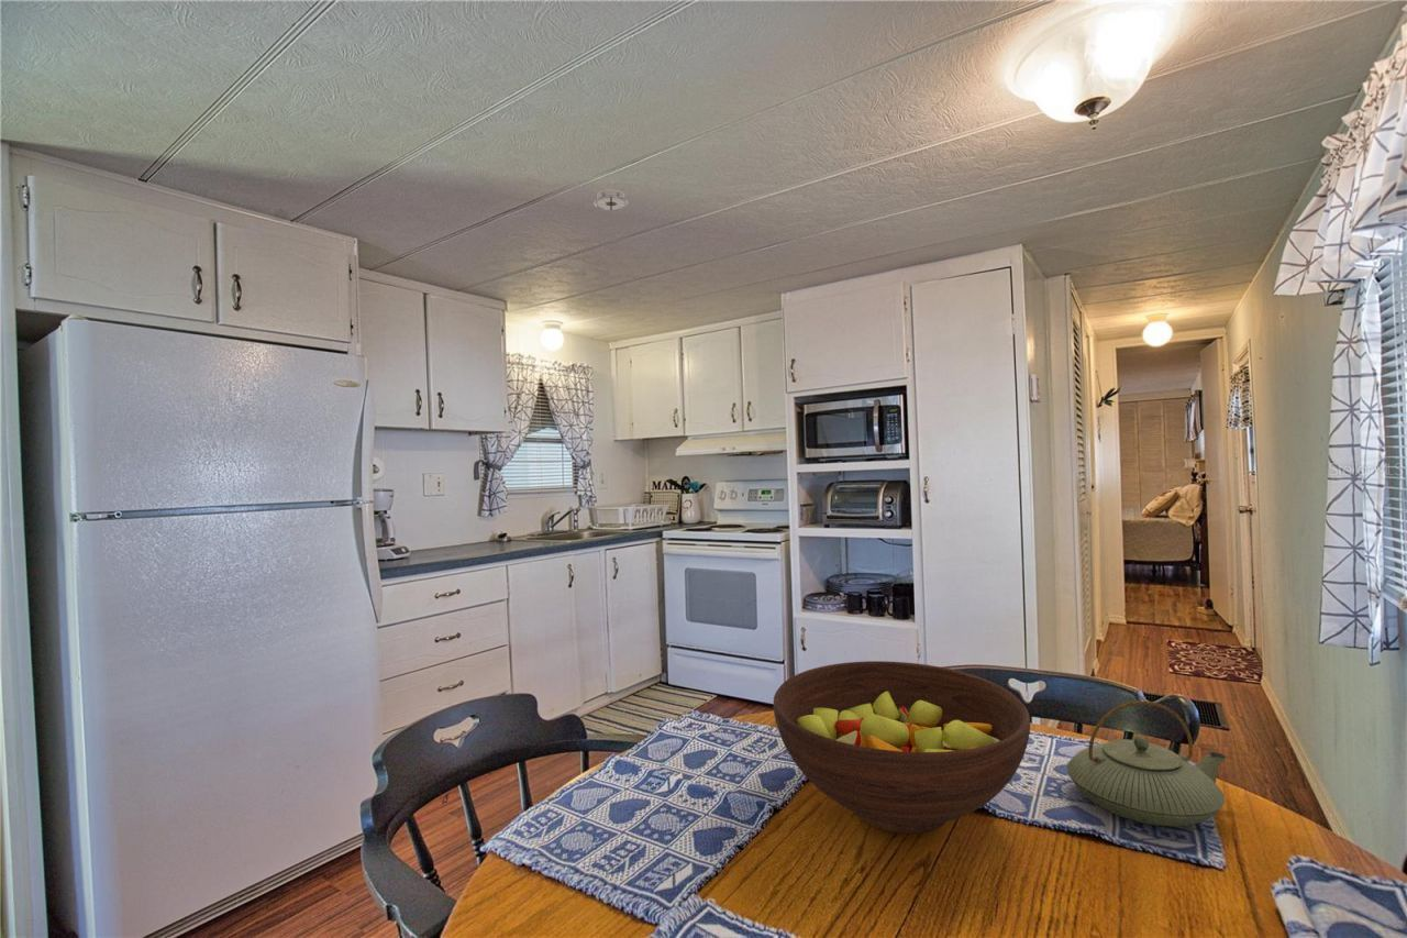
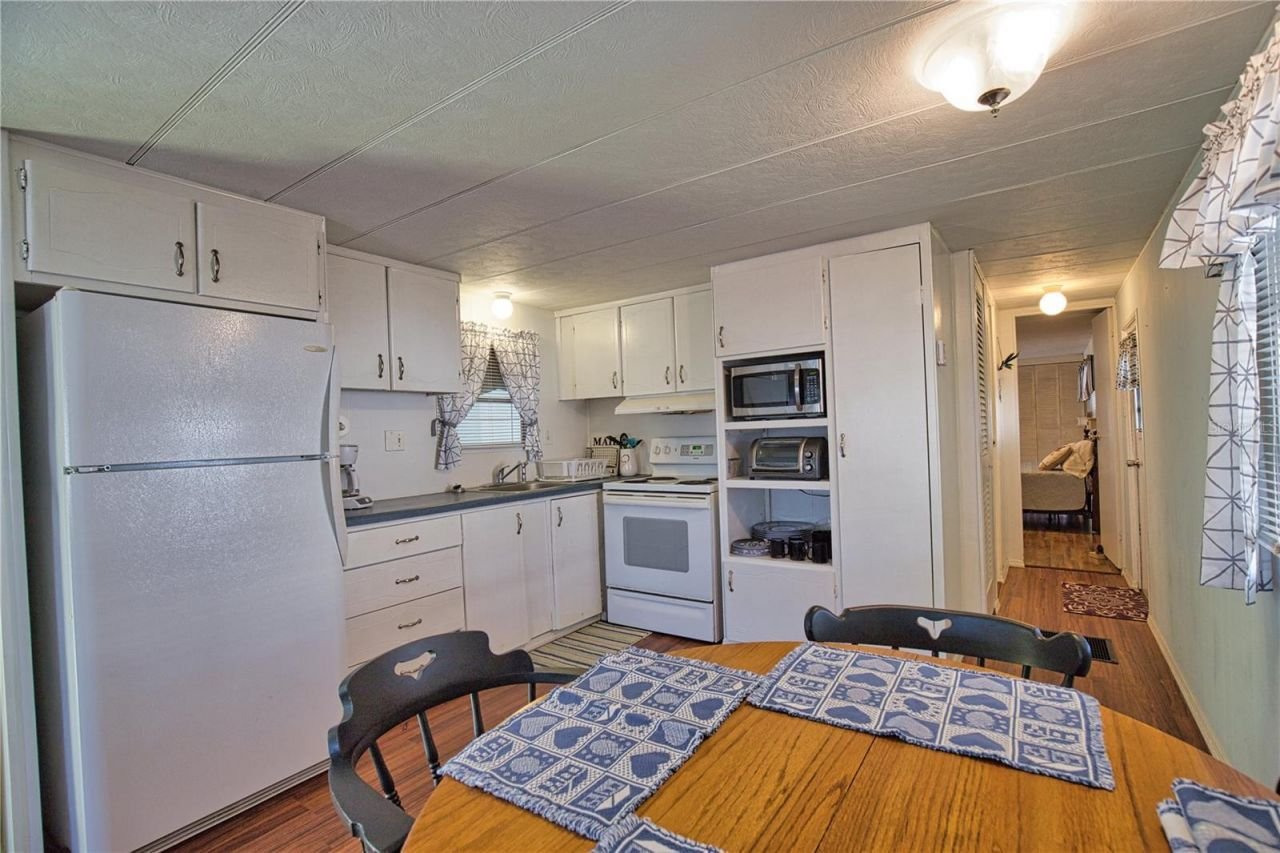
- fruit bowl [773,660,1031,835]
- smoke detector [591,188,629,212]
- teapot [1066,700,1227,828]
